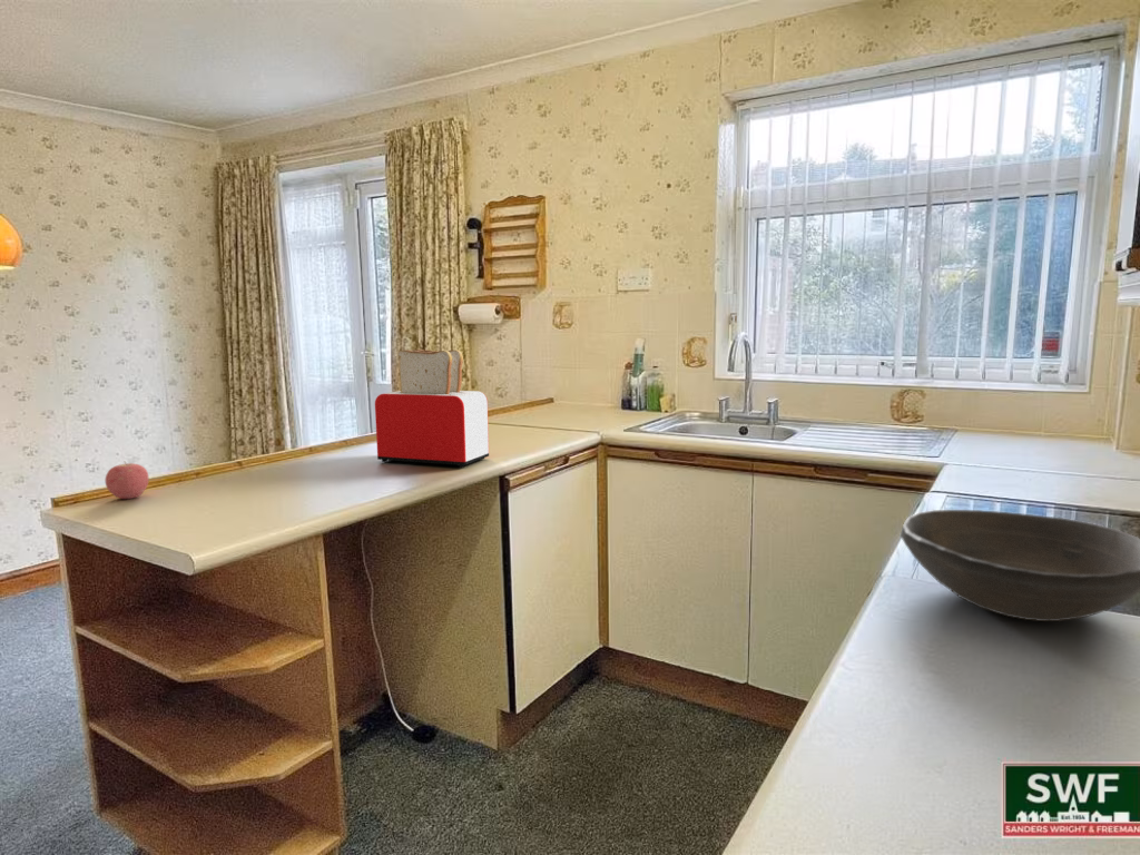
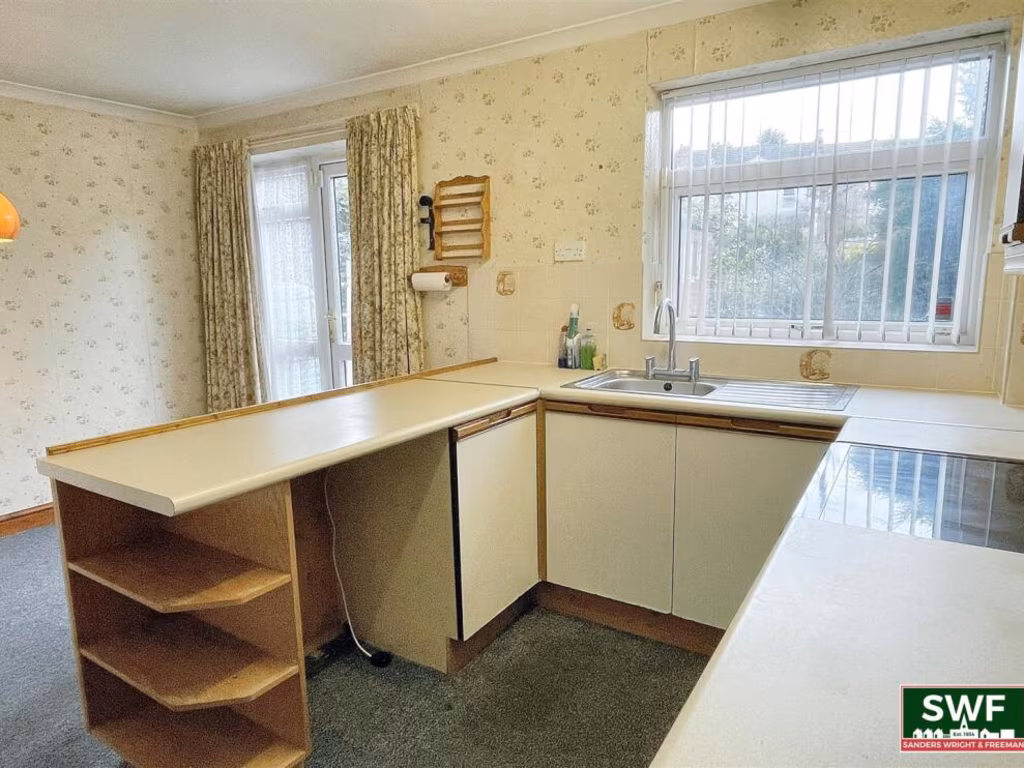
- toaster [374,348,490,469]
- bowl [900,509,1140,622]
- apple [105,460,149,500]
